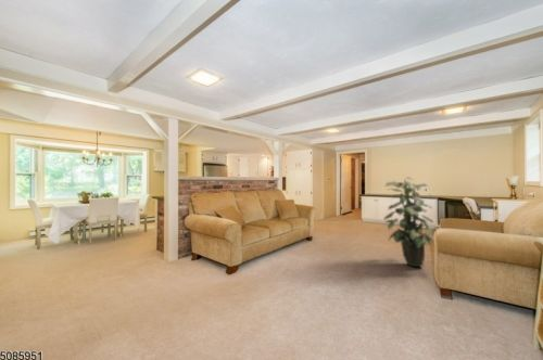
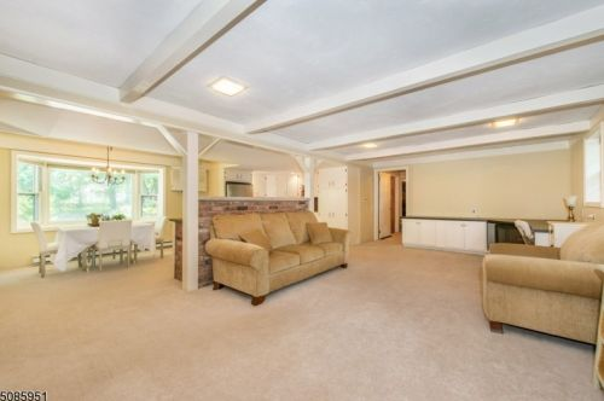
- indoor plant [382,176,439,268]
